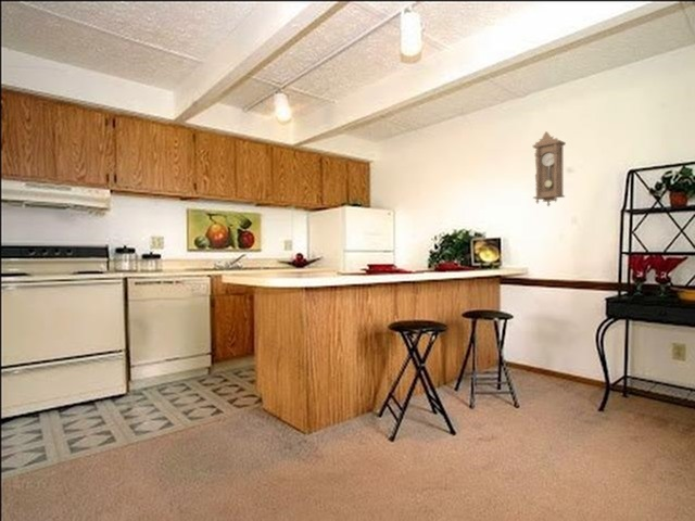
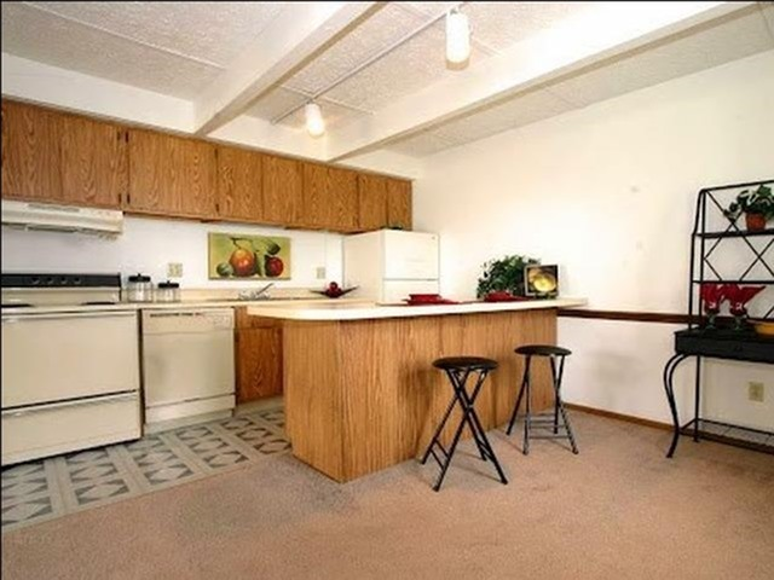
- pendulum clock [531,130,567,207]
